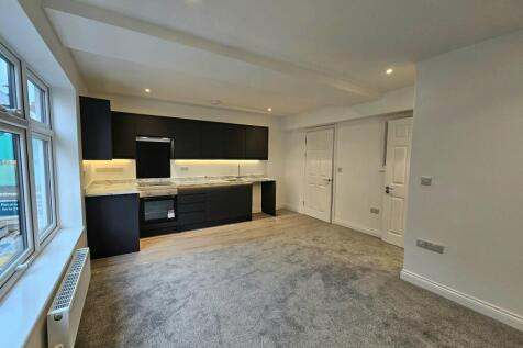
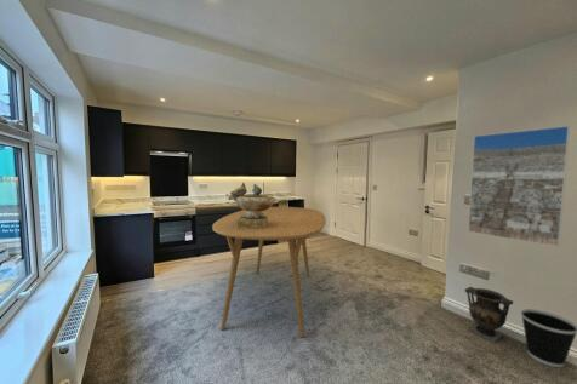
+ dining table [211,206,327,338]
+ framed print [467,125,571,248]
+ vase [464,286,514,344]
+ wastebasket [520,308,577,368]
+ birdbath [228,182,278,228]
